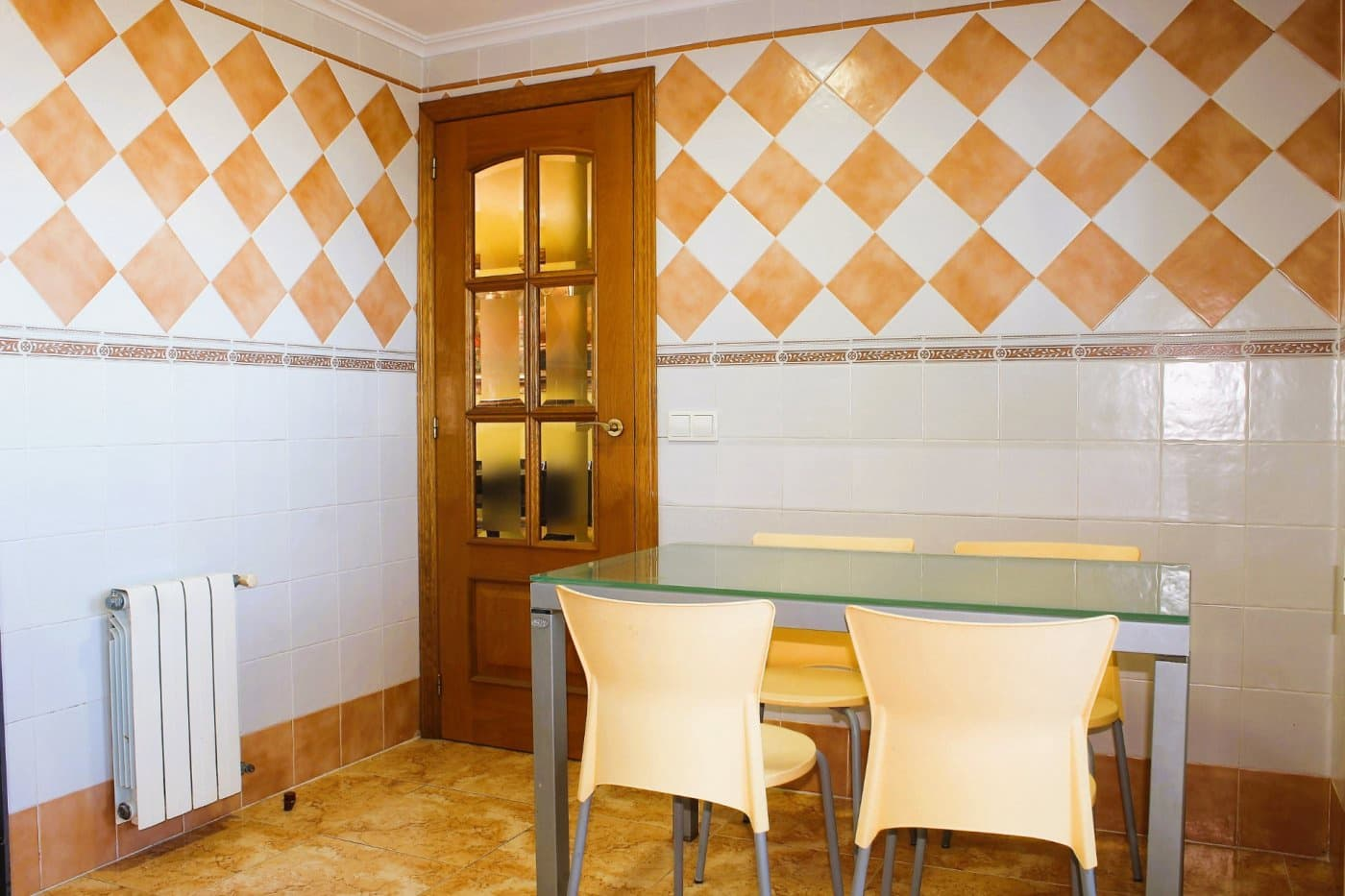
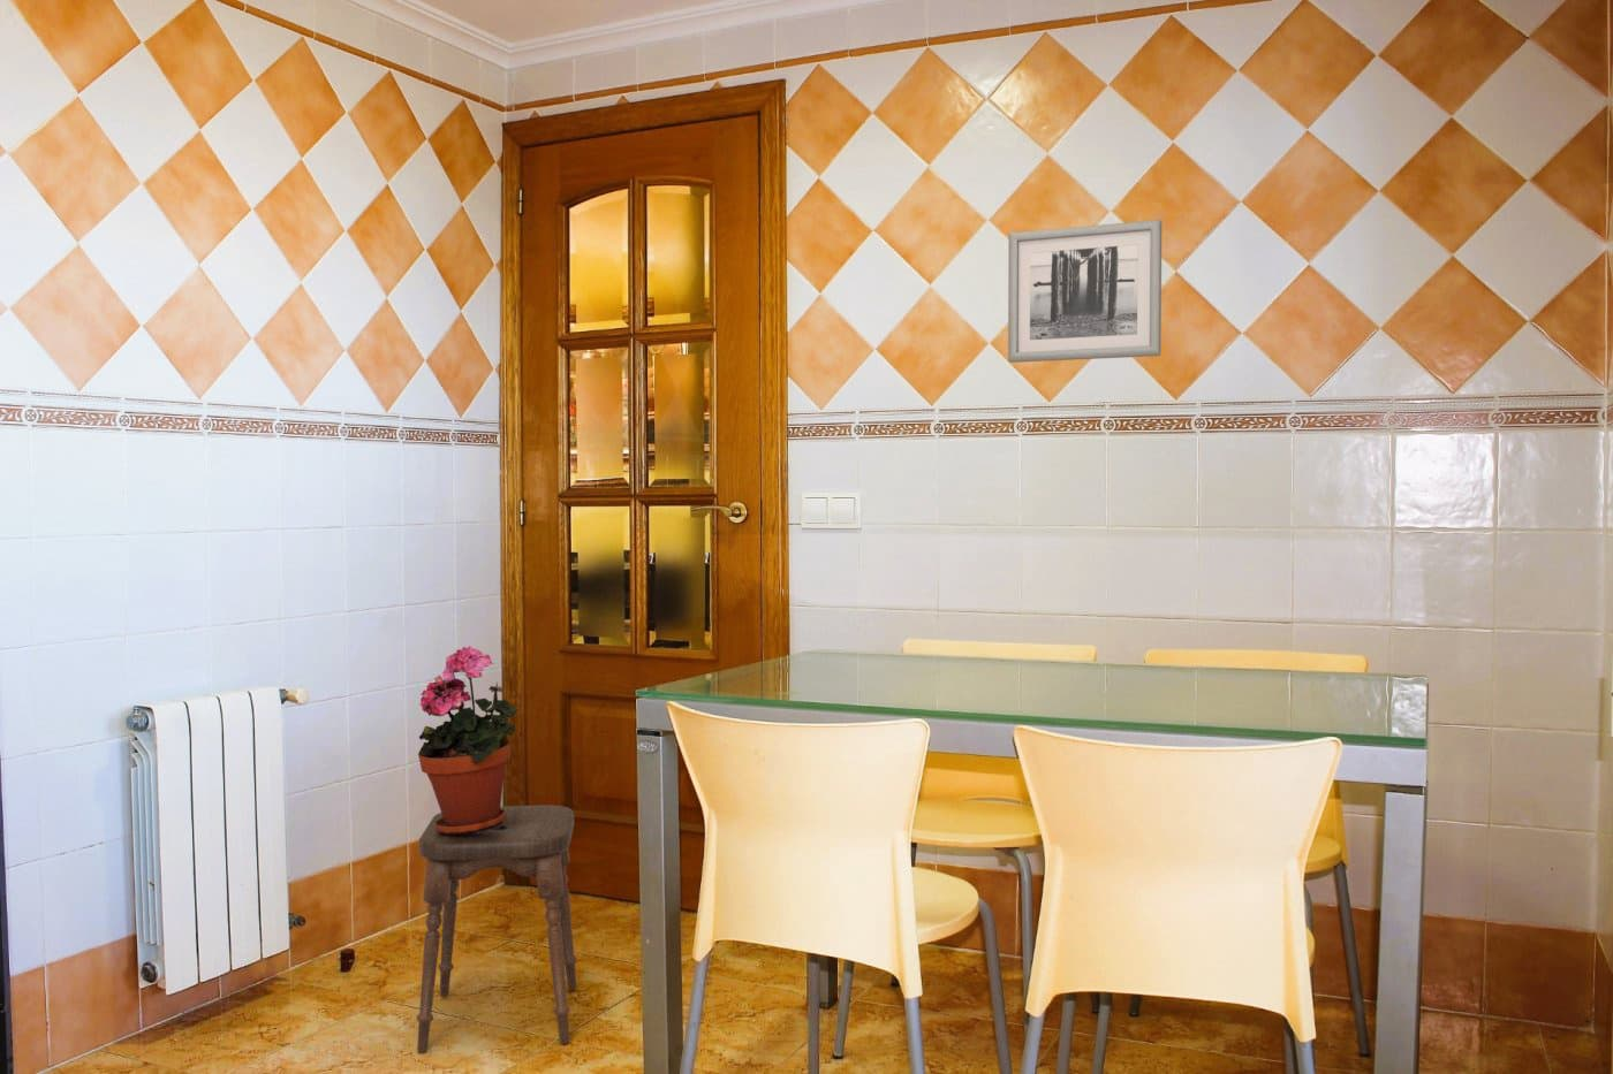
+ potted plant [417,645,519,835]
+ wall art [1007,218,1162,363]
+ stool [416,803,578,1055]
